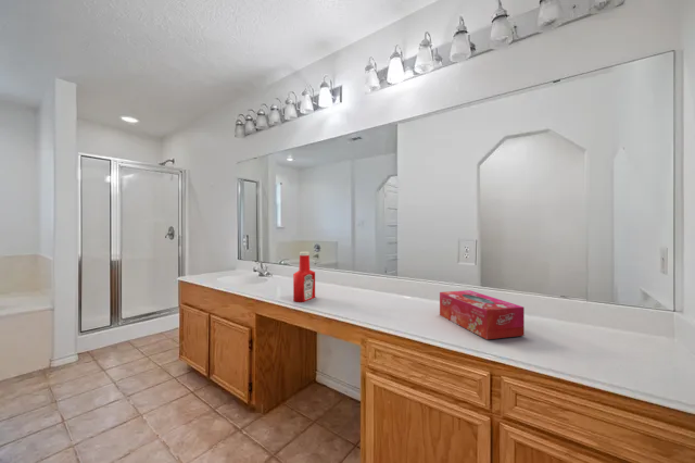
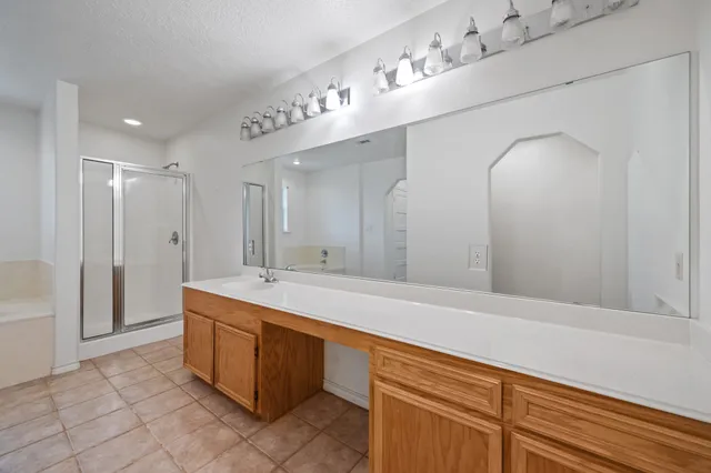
- soap bottle [292,251,316,303]
- tissue box [439,289,526,340]
